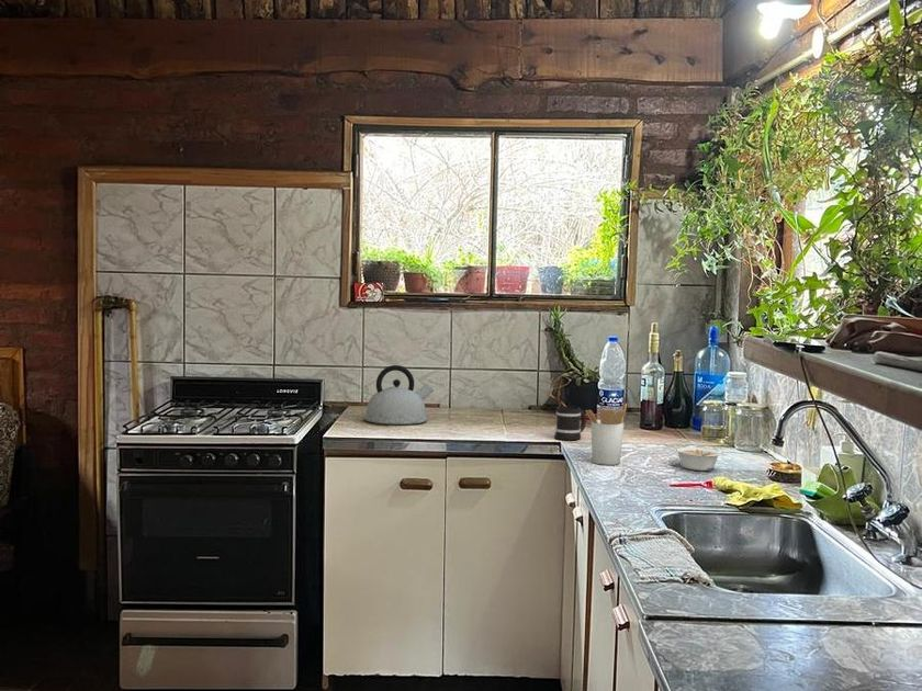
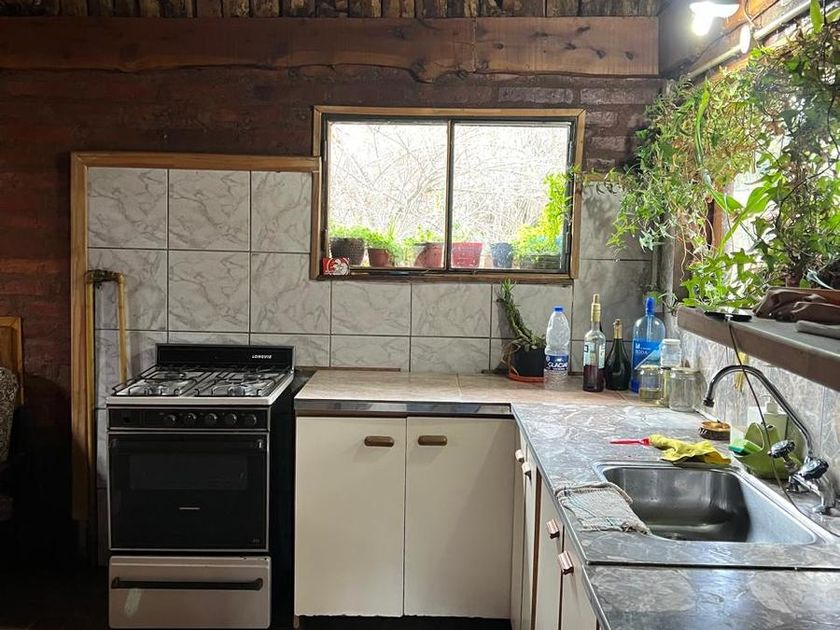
- legume [674,446,722,472]
- mug [553,405,587,441]
- kettle [363,364,435,426]
- utensil holder [584,403,628,466]
